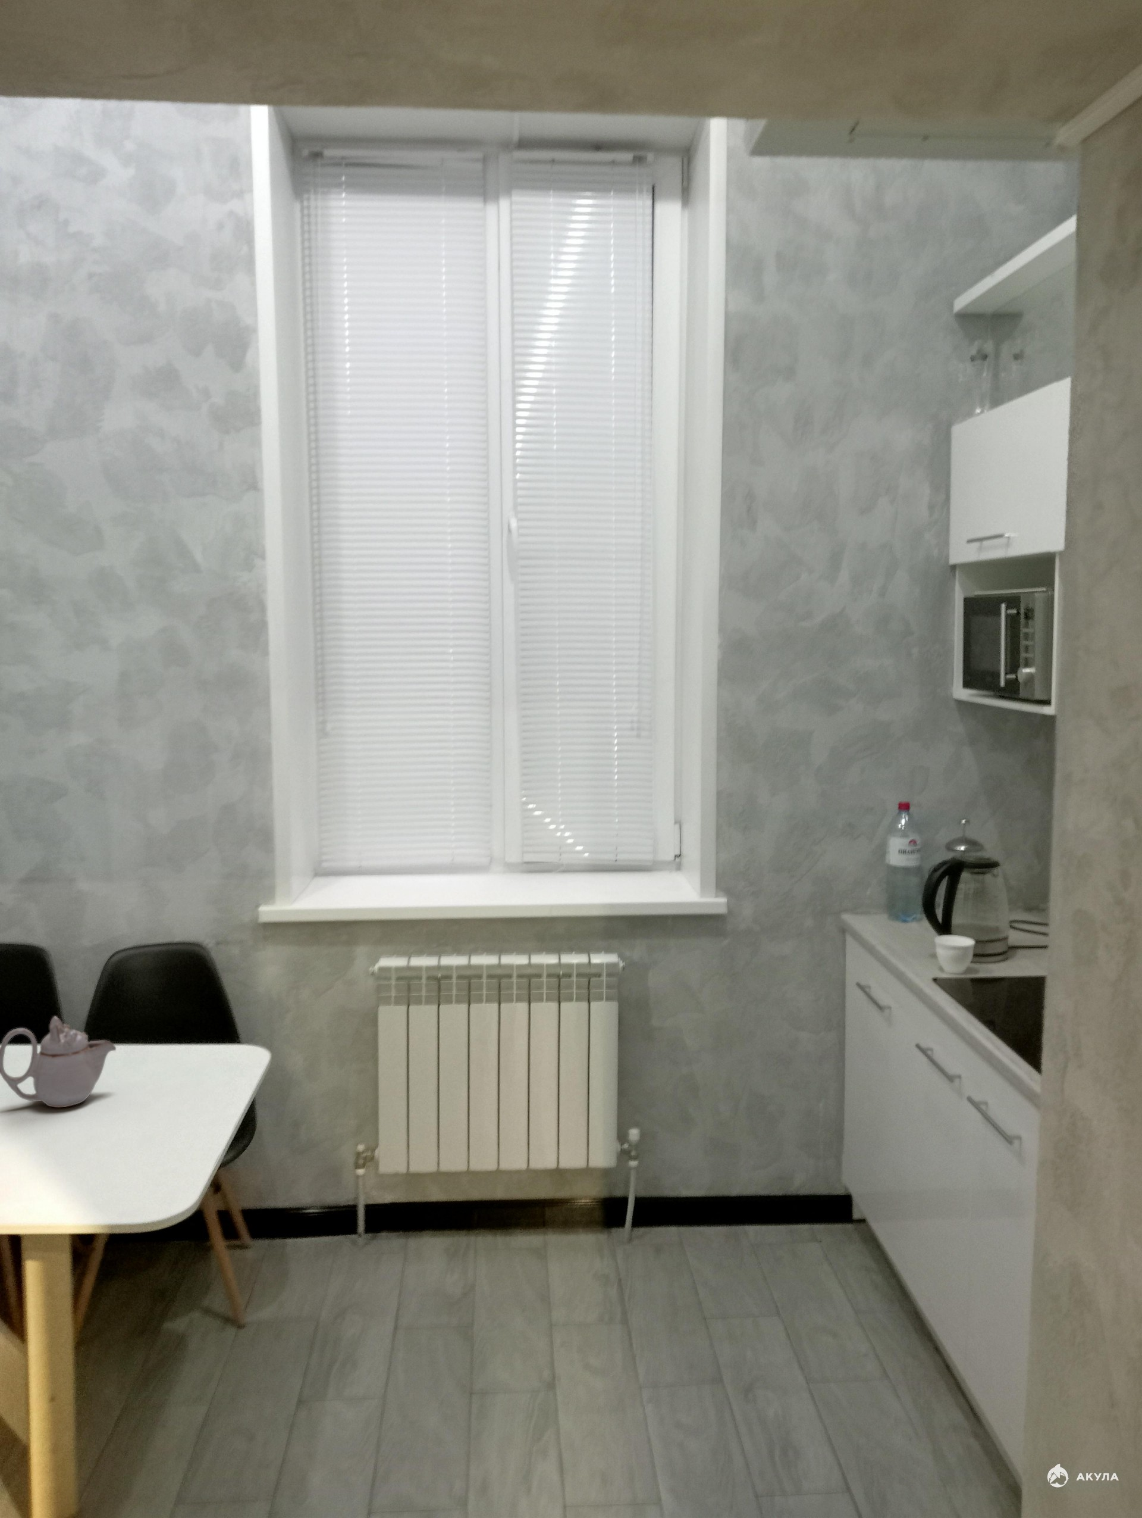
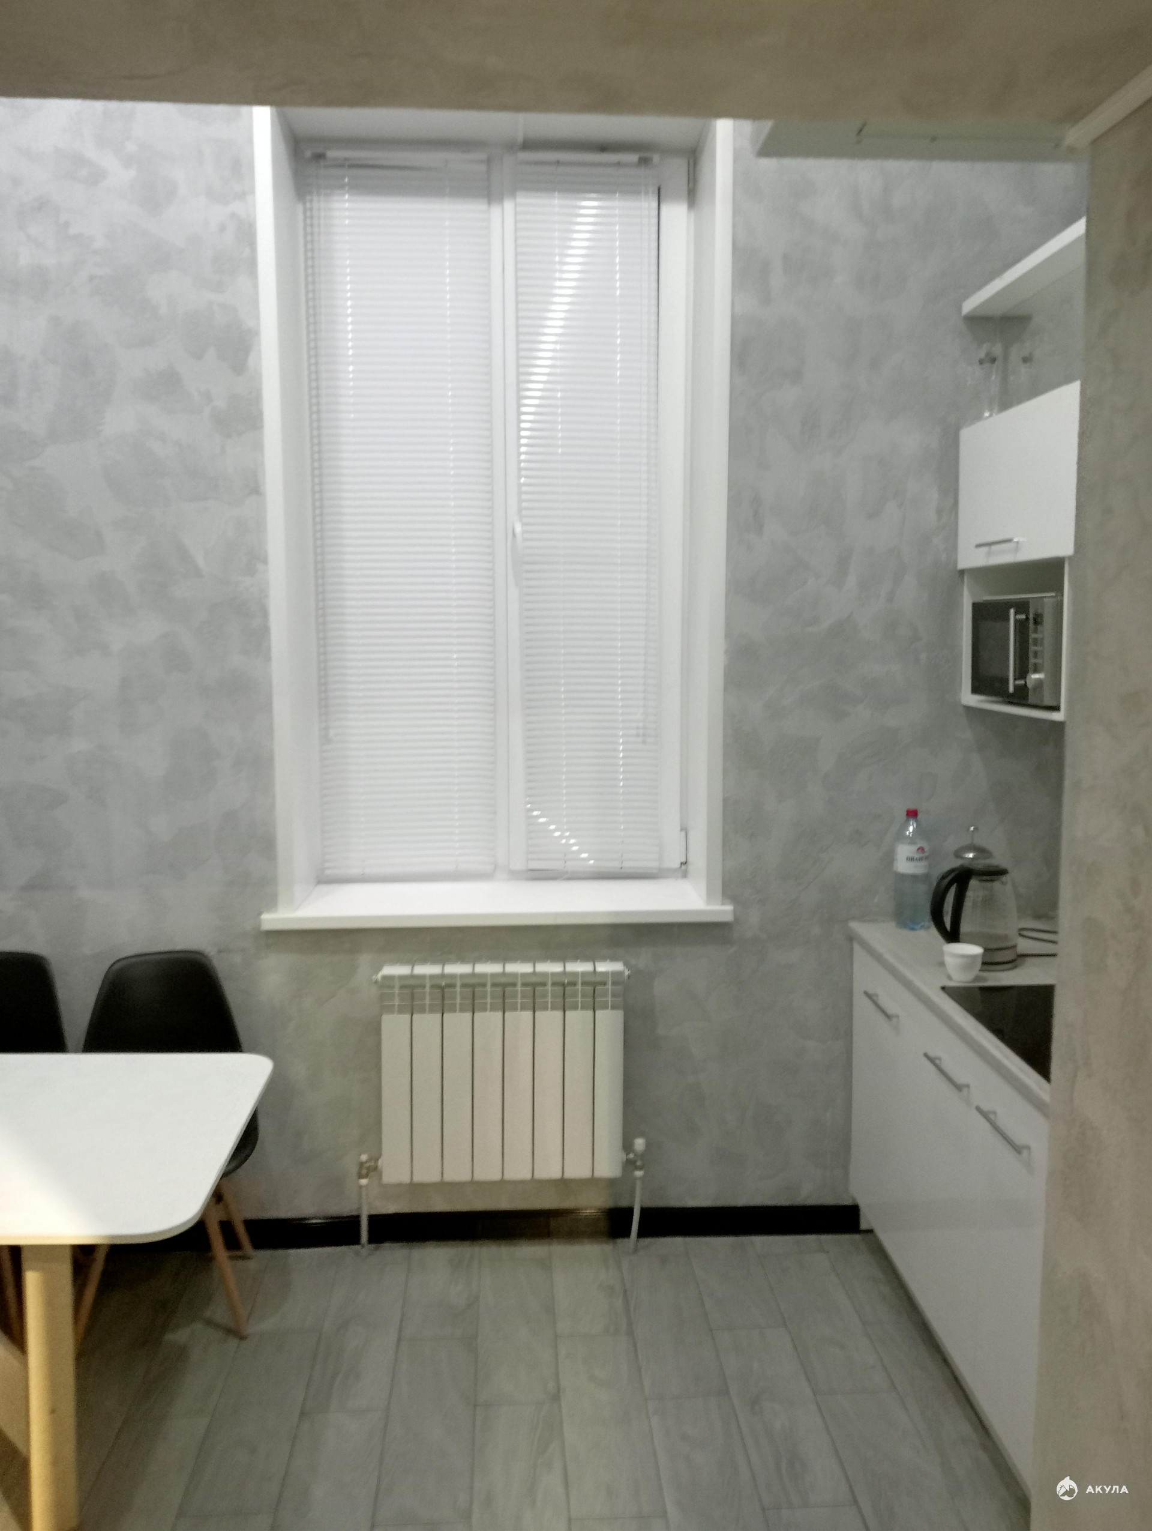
- teapot [0,1015,116,1109]
